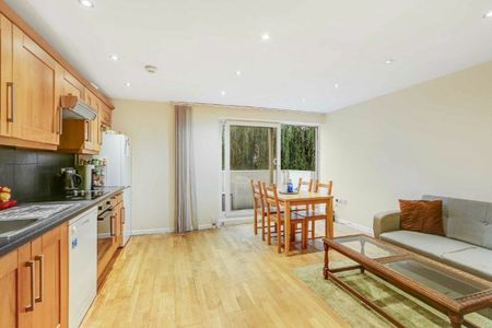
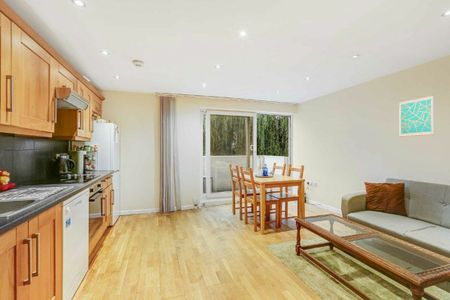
+ wall art [398,94,434,138]
